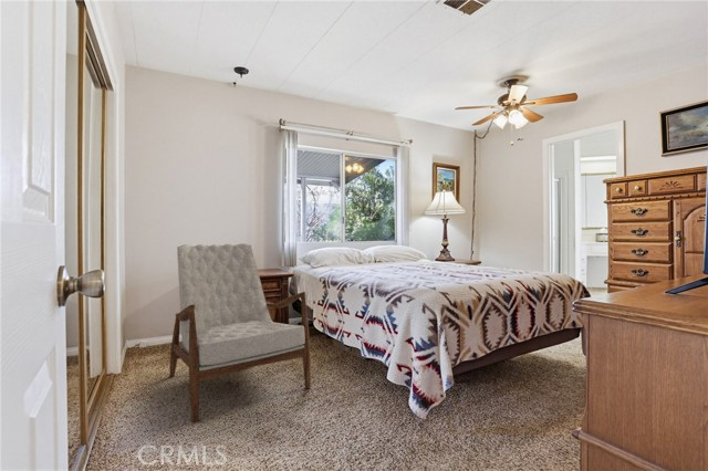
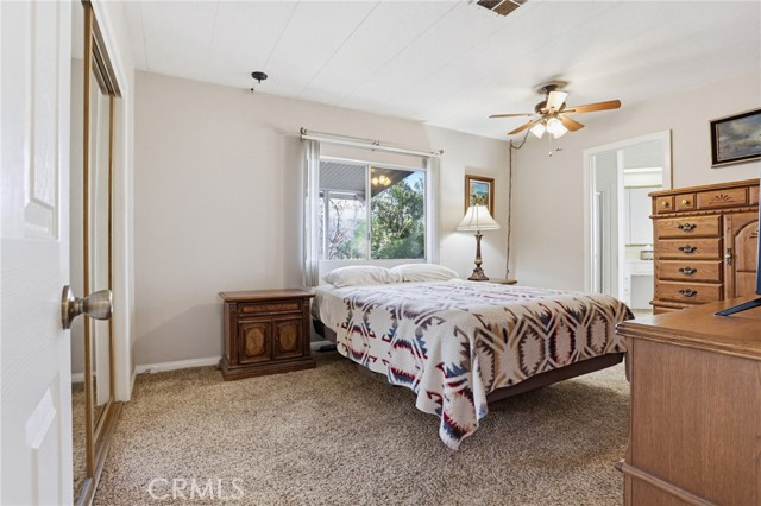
- armchair [168,242,312,423]
